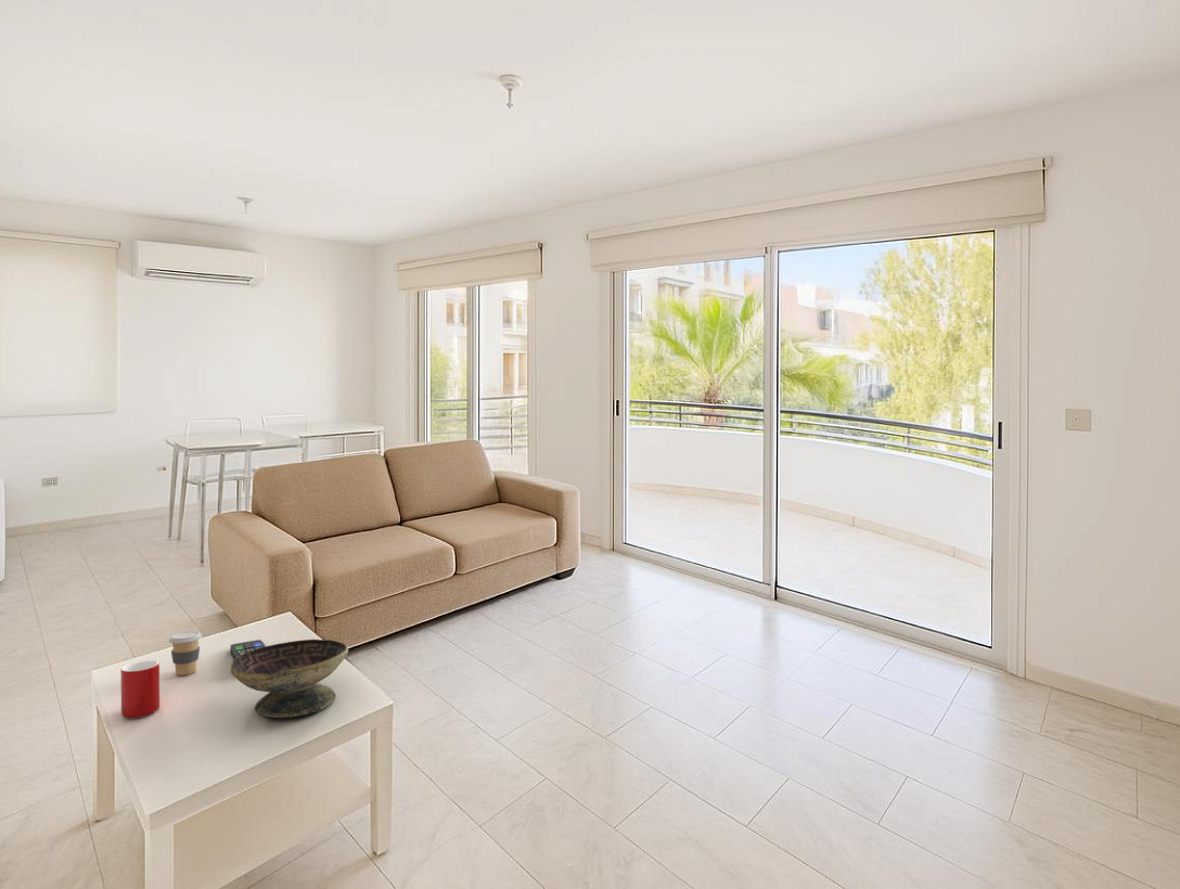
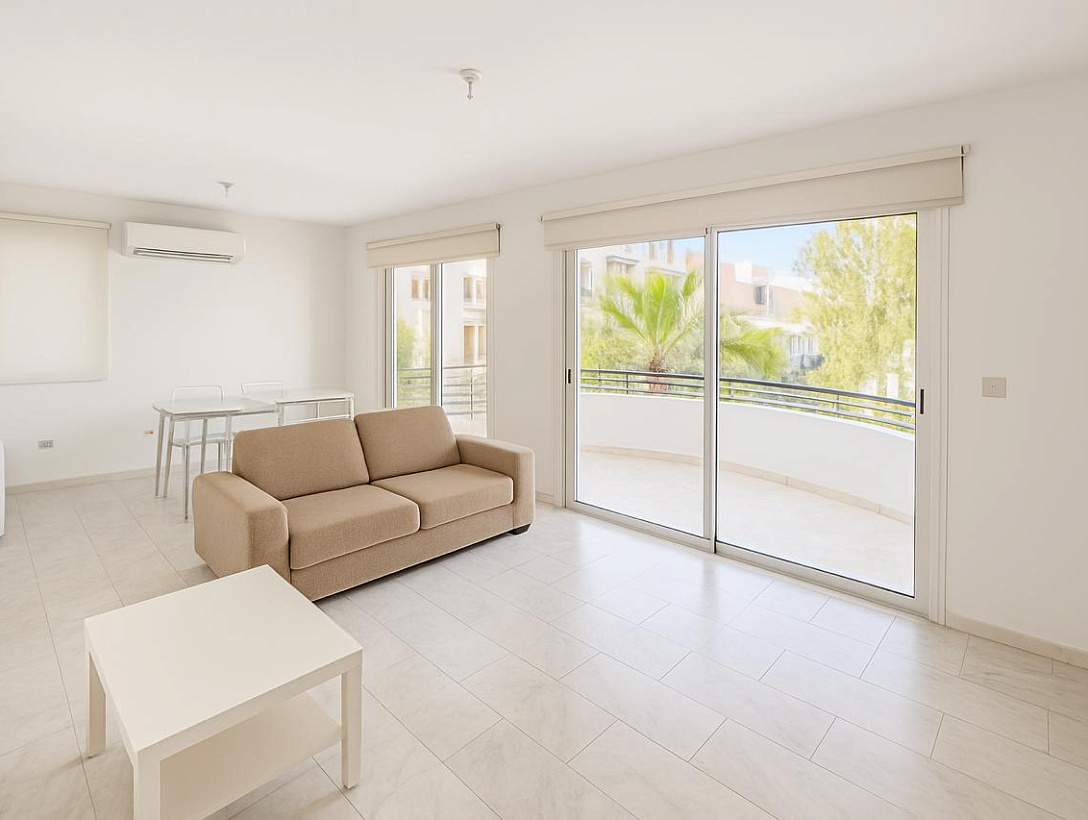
- decorative bowl [230,639,349,719]
- coffee cup [168,630,203,677]
- cup [119,659,161,719]
- remote control [230,639,266,660]
